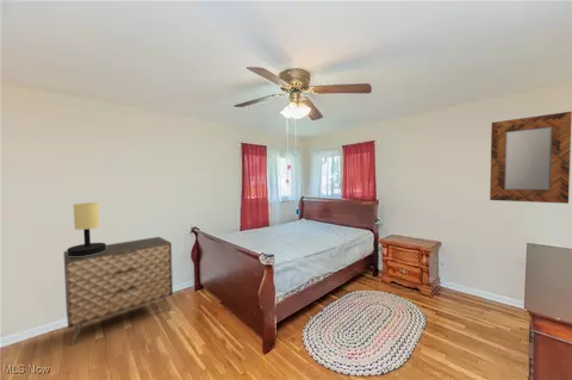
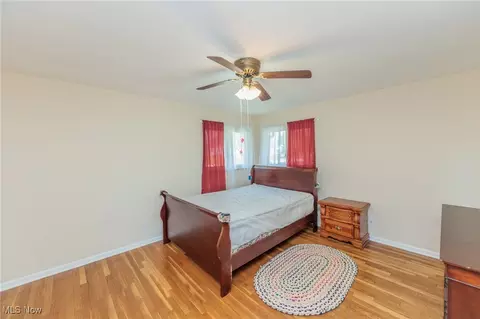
- table lamp [66,201,107,256]
- dresser [63,236,174,347]
- home mirror [489,111,572,205]
